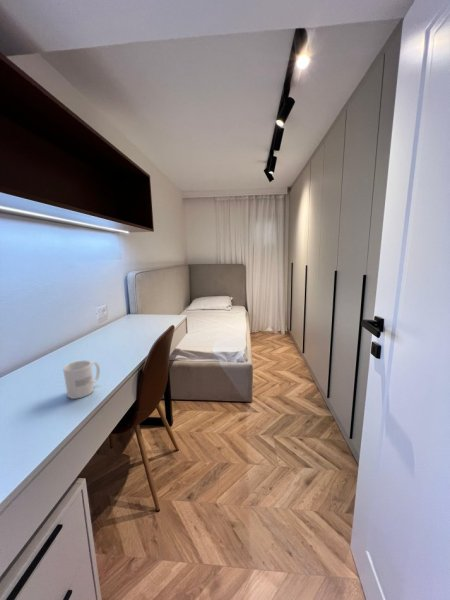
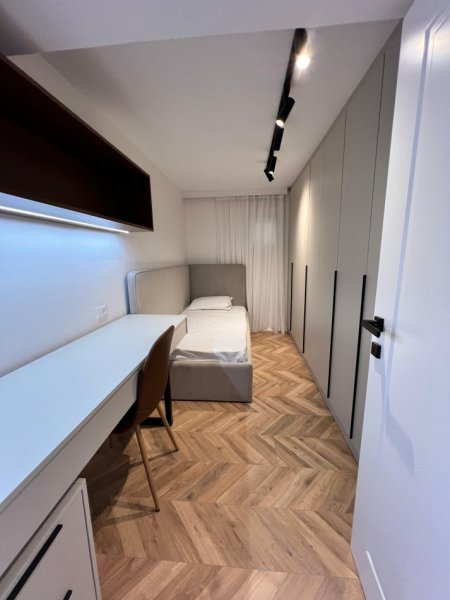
- mug [62,359,101,400]
